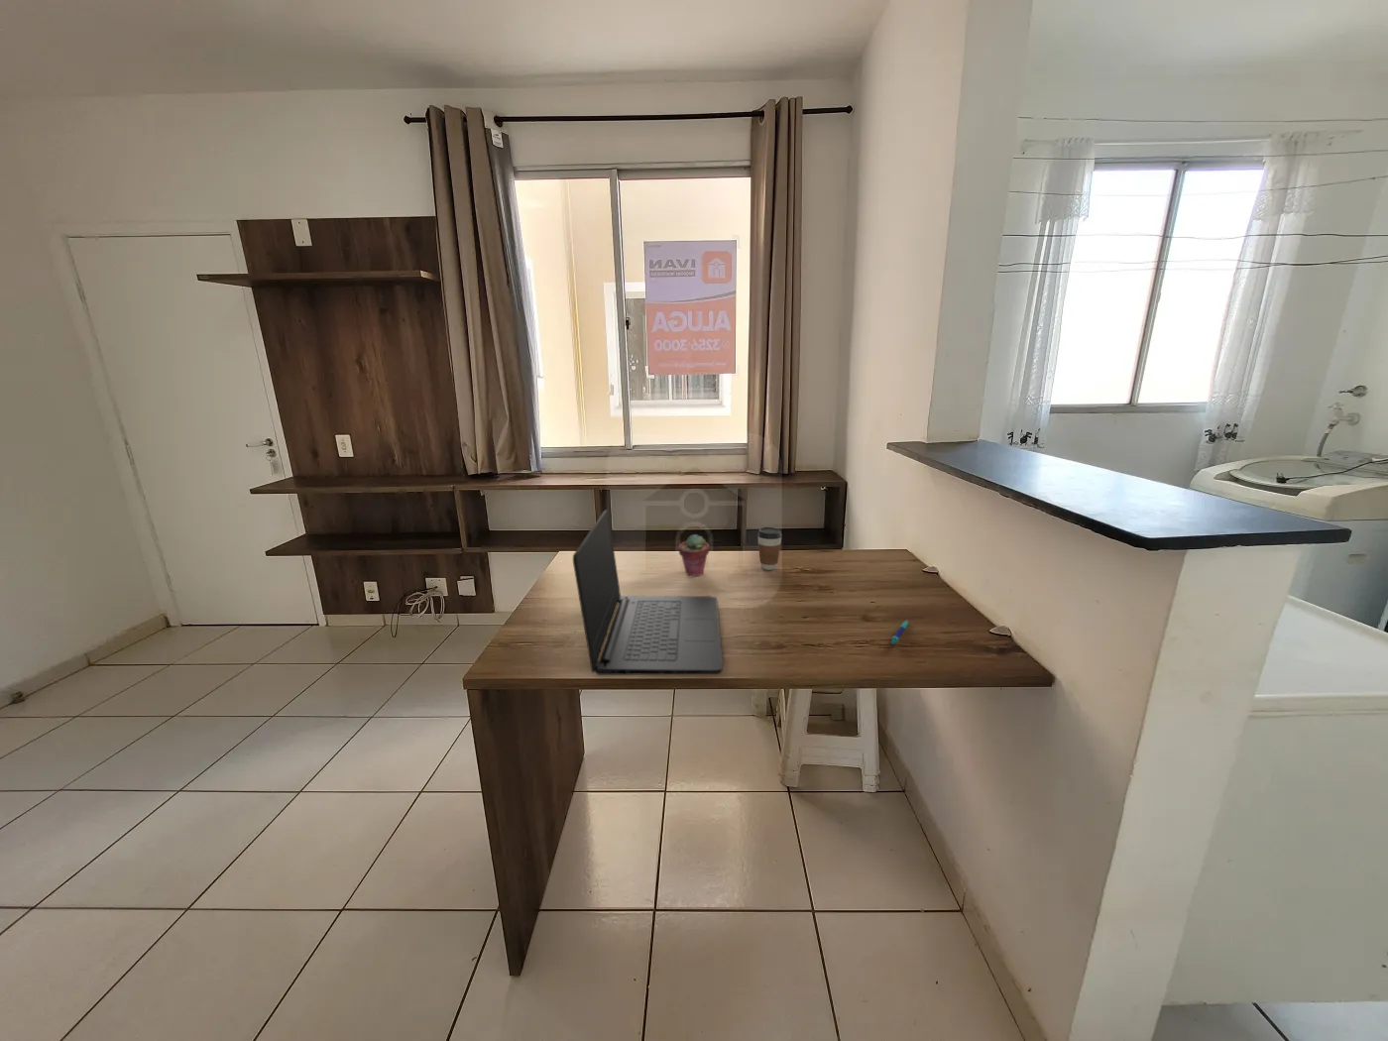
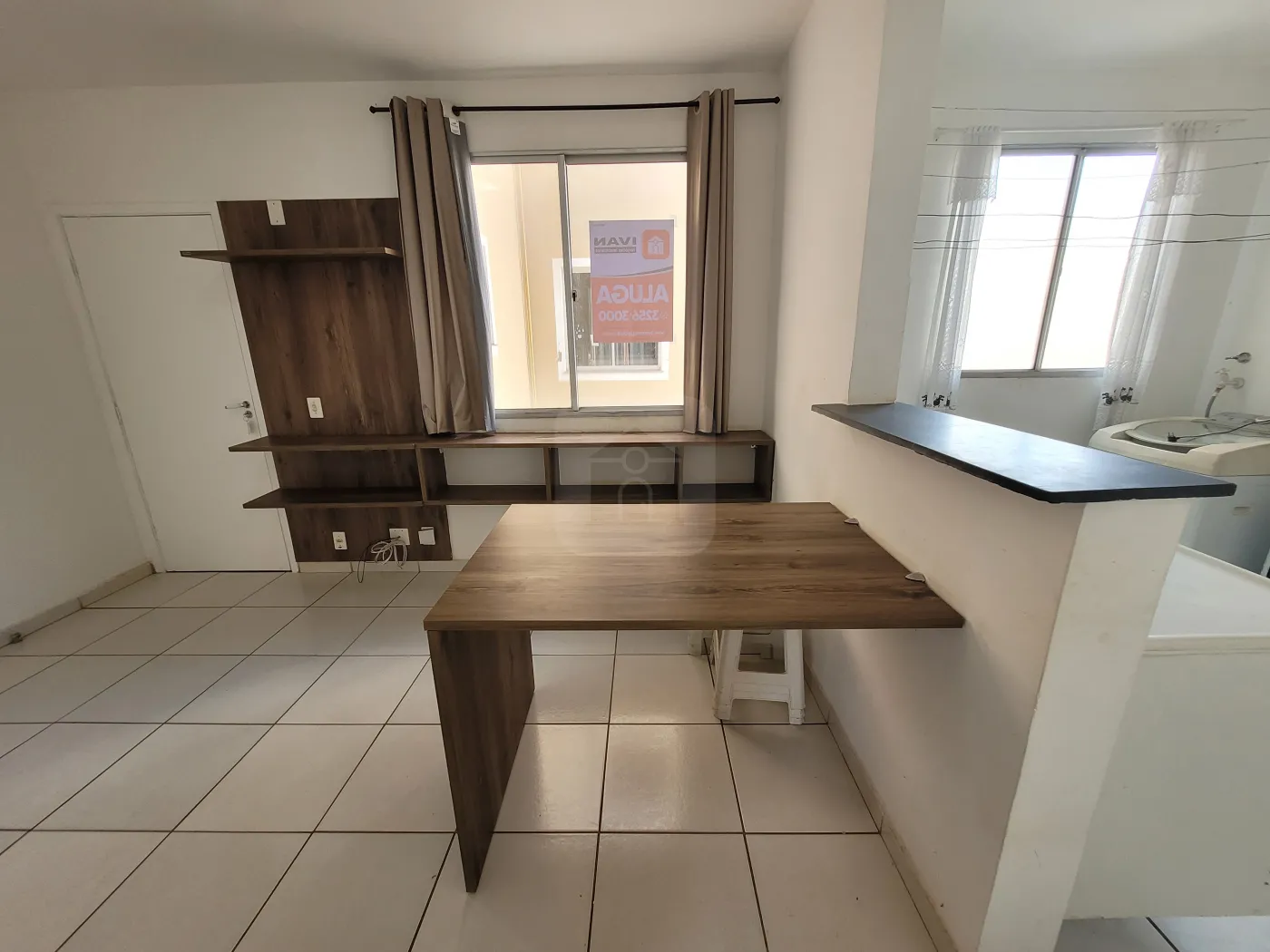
- laptop [572,508,724,676]
- potted succulent [678,534,710,577]
- coffee cup [756,526,784,571]
- pen [891,620,909,645]
